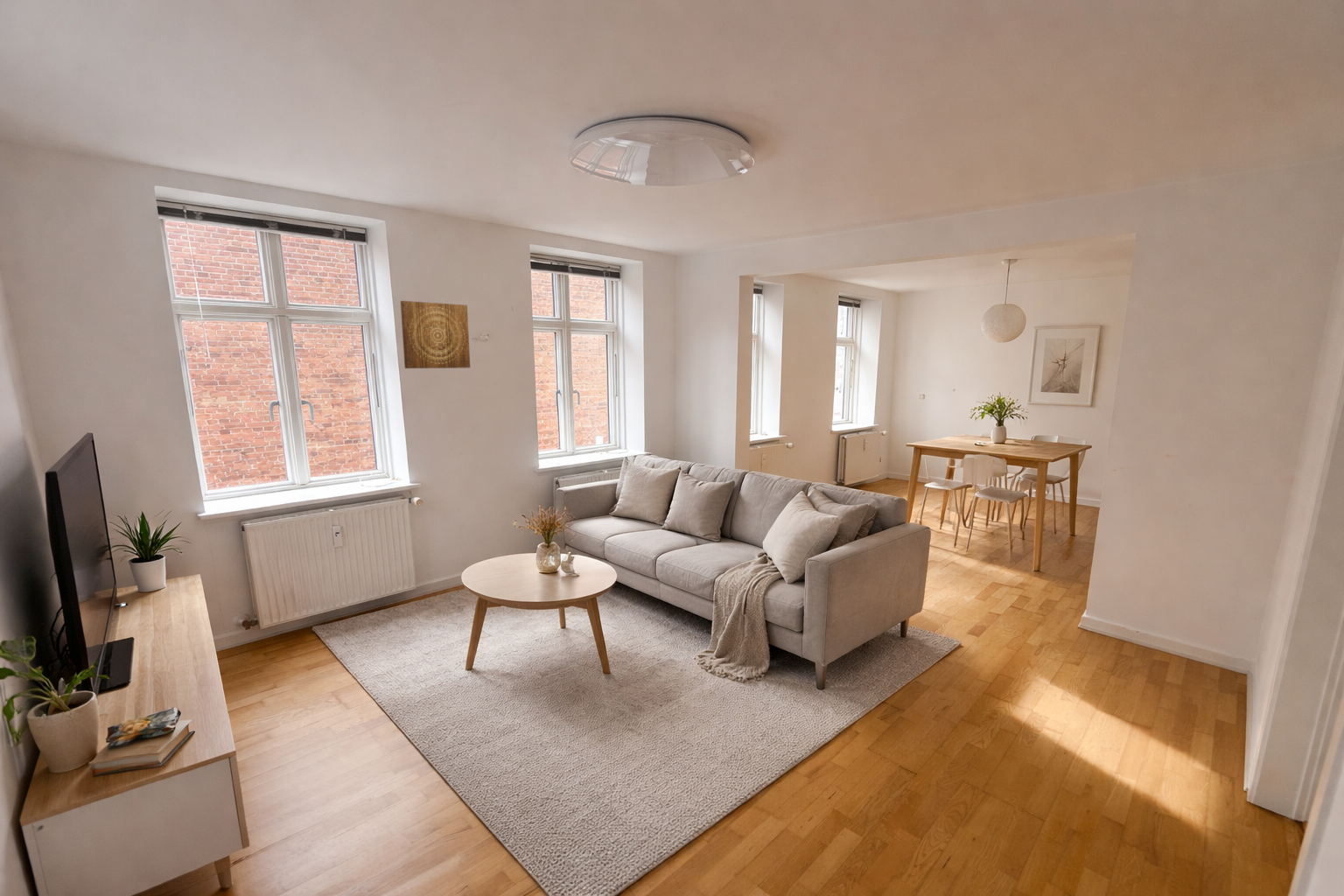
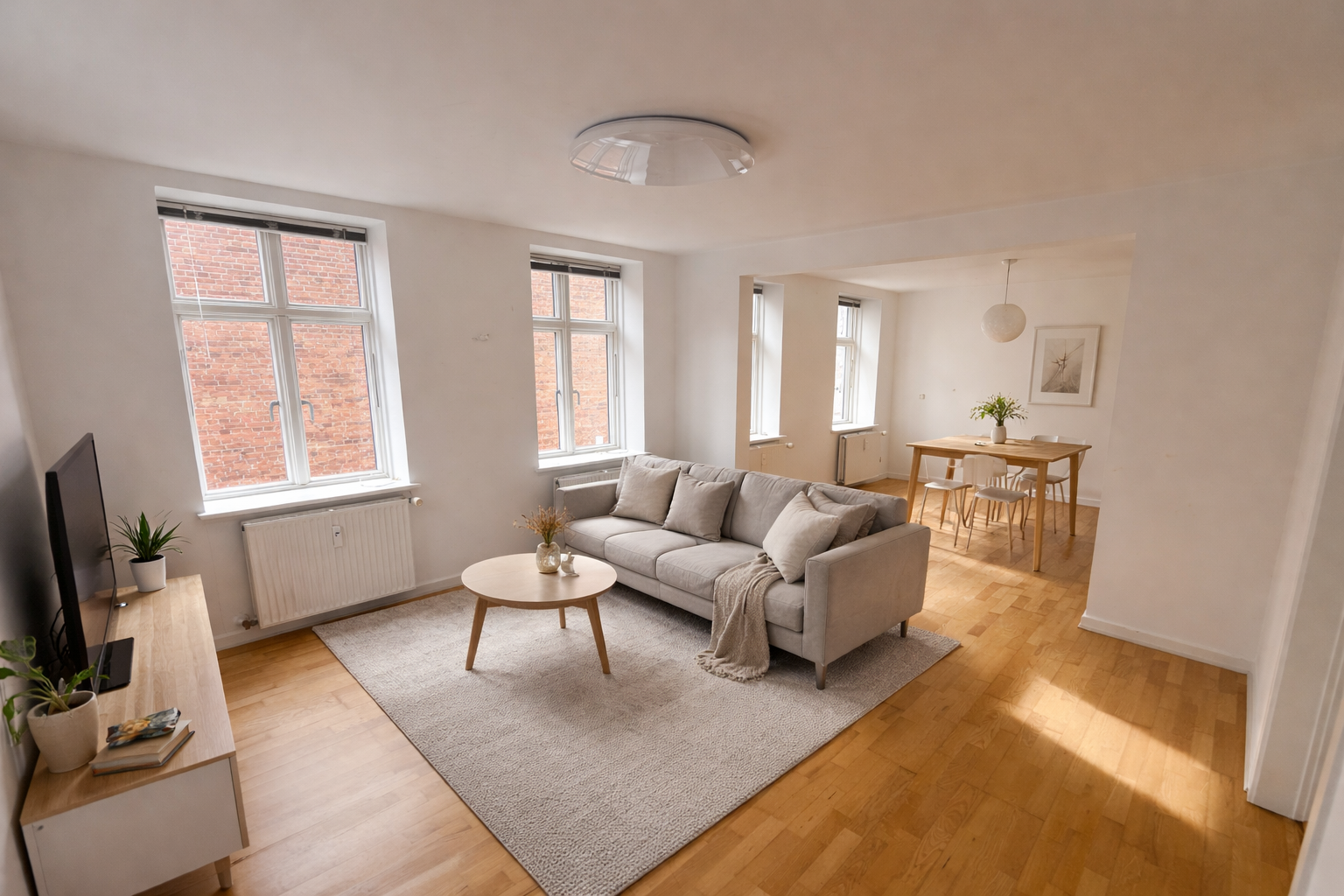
- wall art [400,300,471,369]
